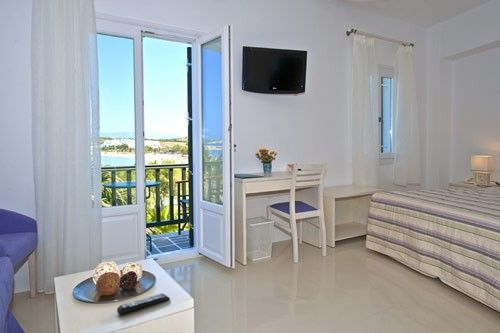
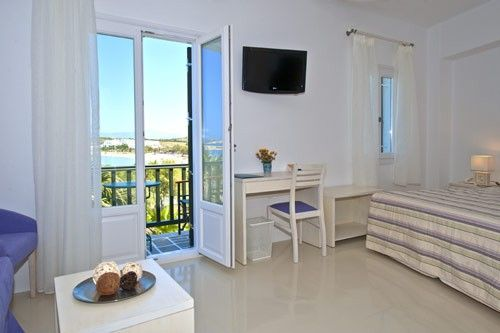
- remote control [116,292,171,315]
